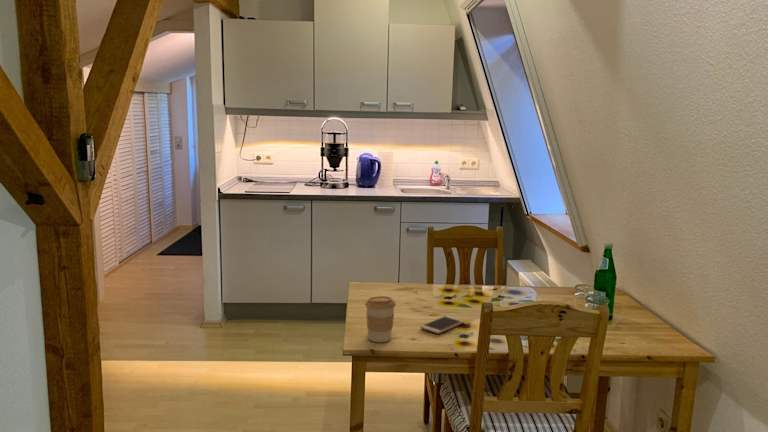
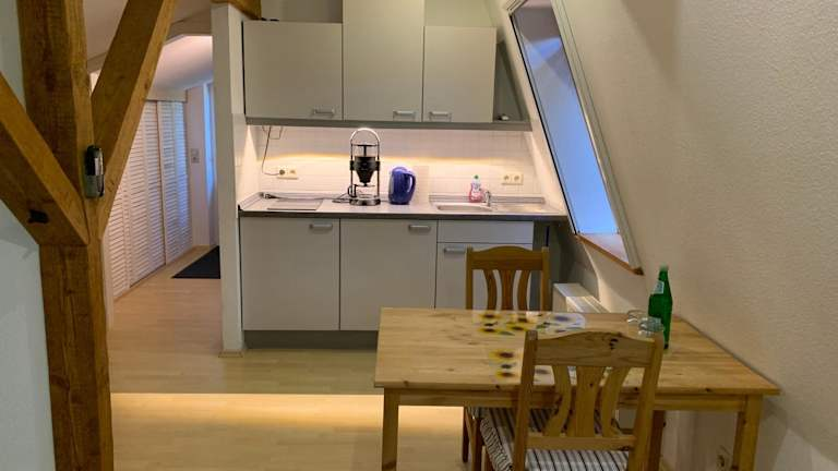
- coffee cup [364,295,397,343]
- smartphone [419,315,465,335]
